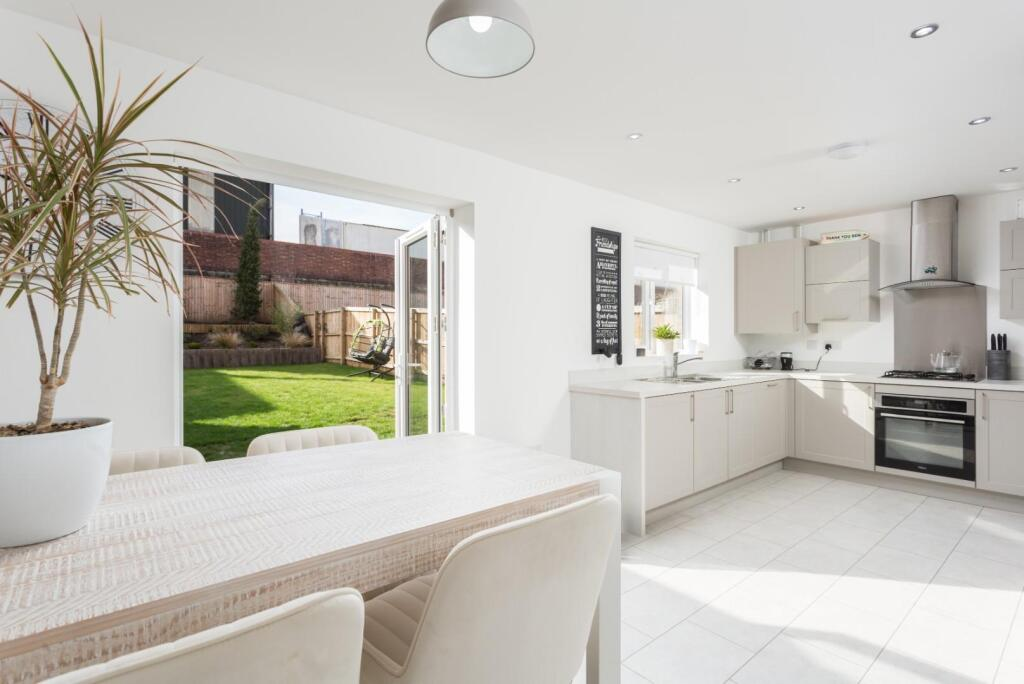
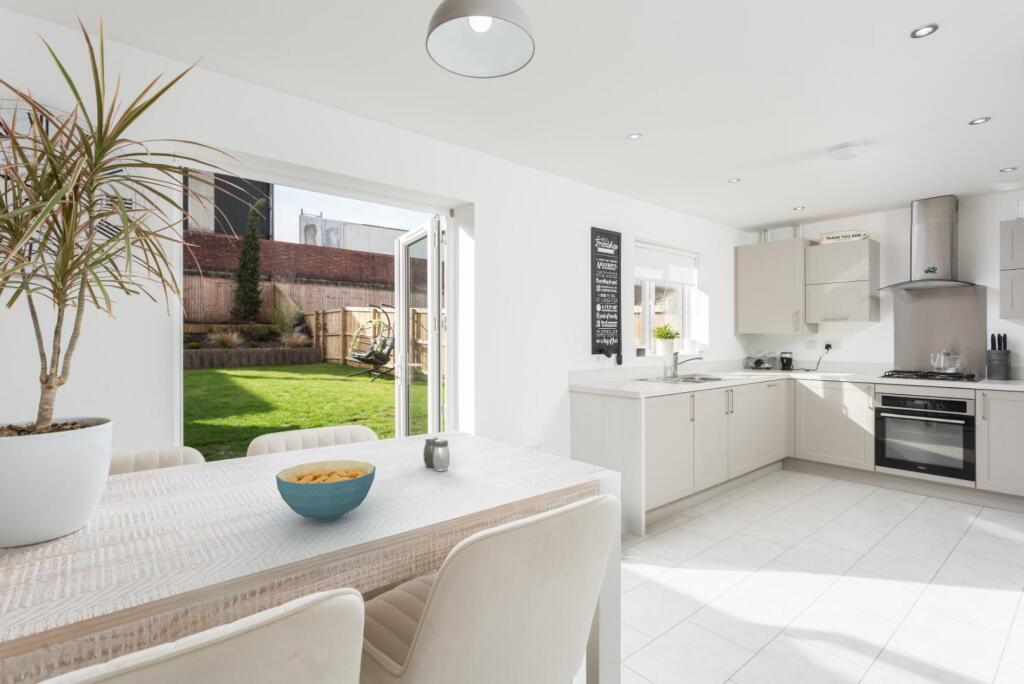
+ salt and pepper shaker [422,436,451,472]
+ cereal bowl [275,459,377,523]
